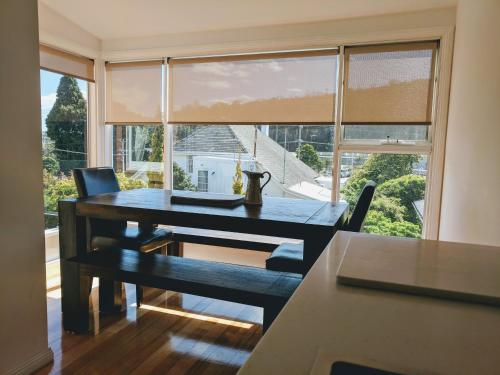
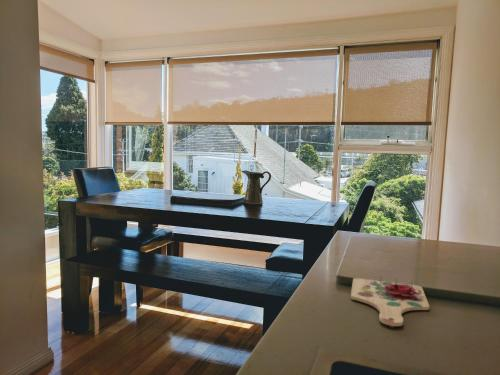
+ cutting board [350,275,430,327]
